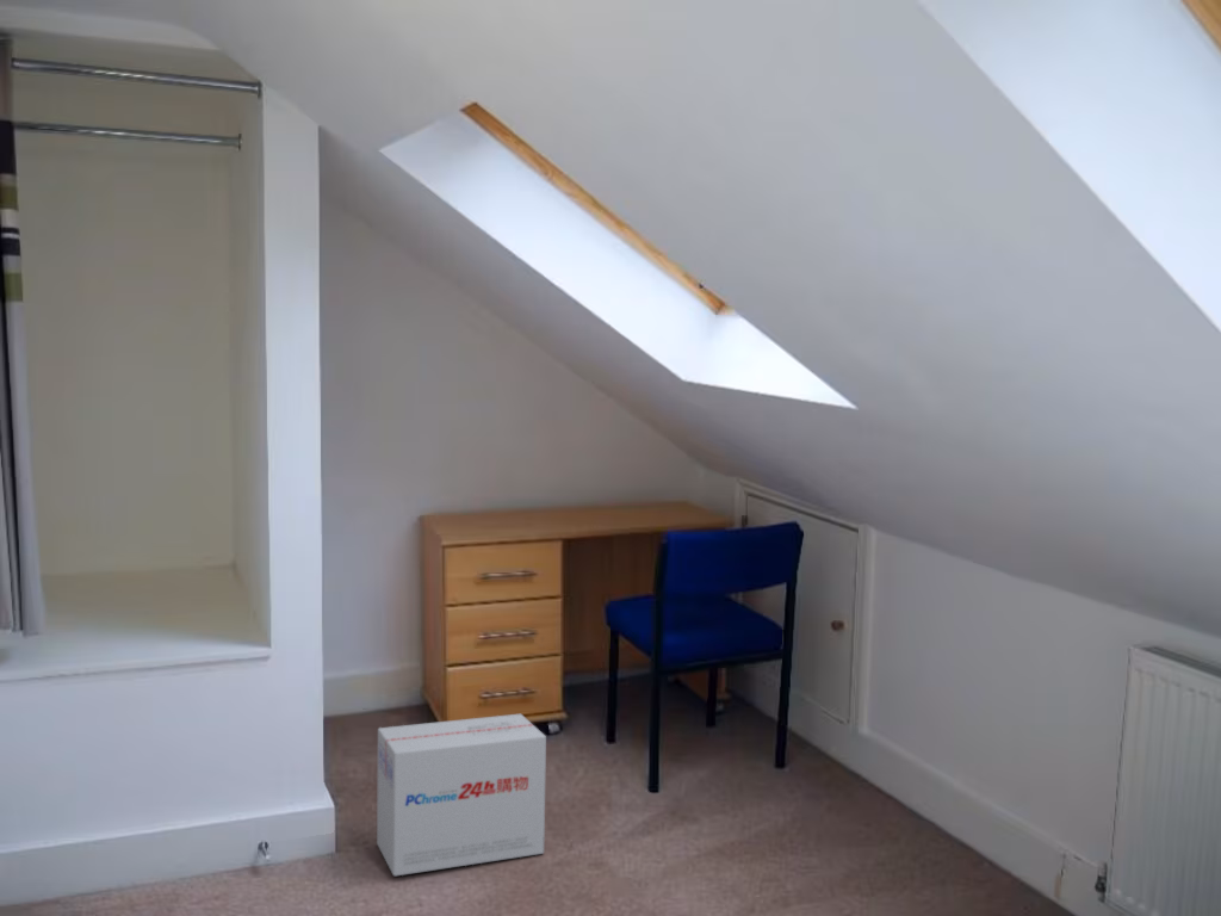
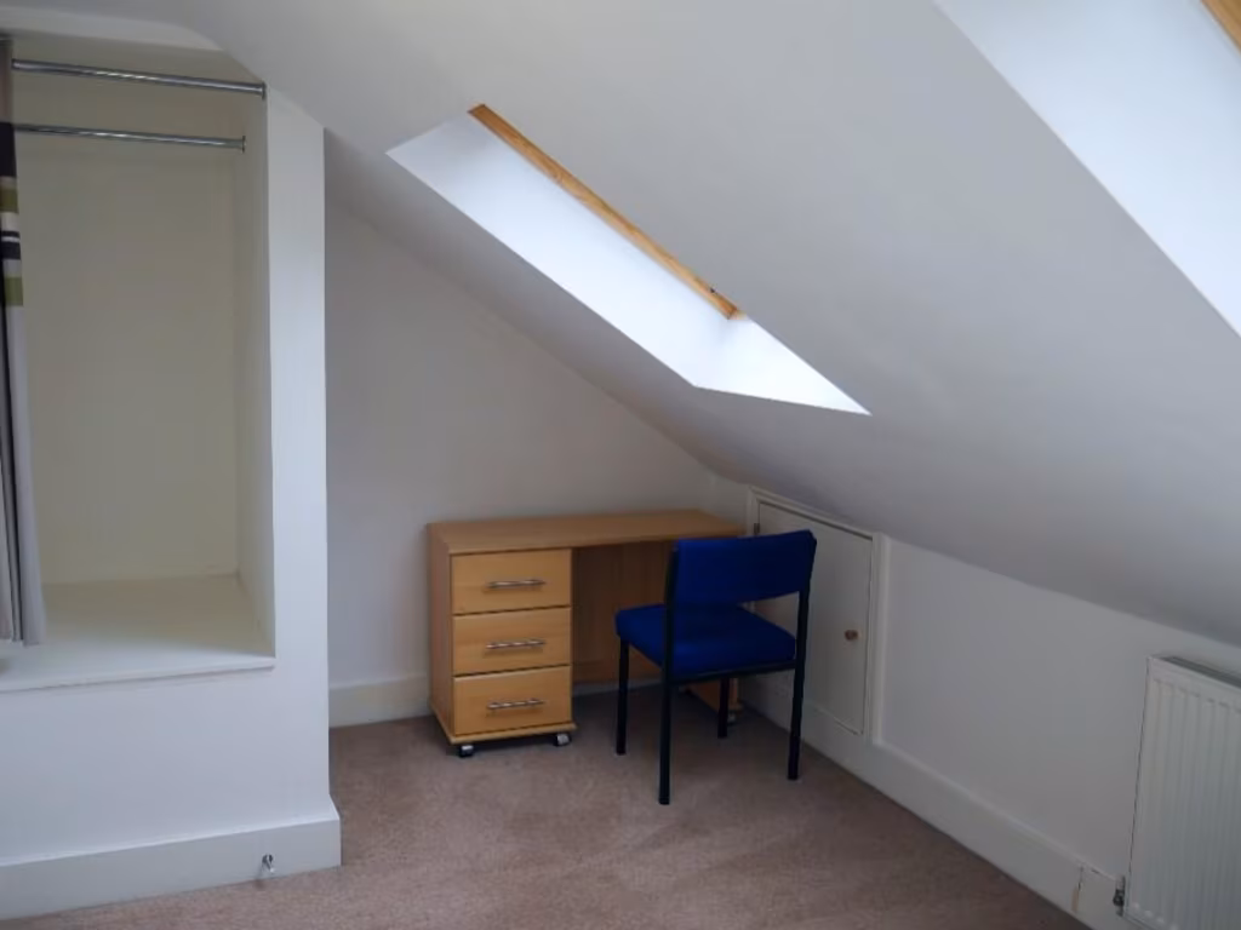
- cardboard box [376,713,547,877]
